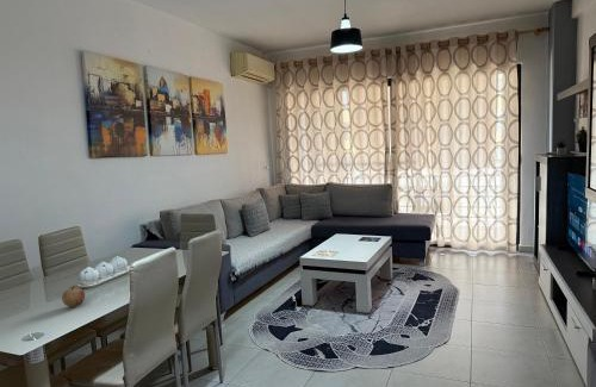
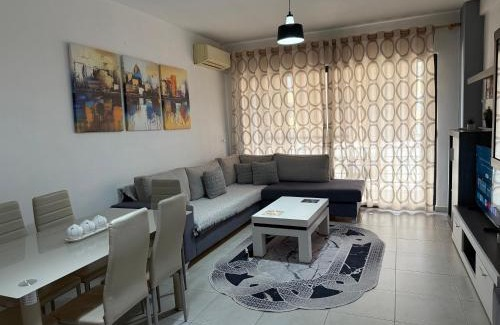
- fruit [61,285,86,308]
